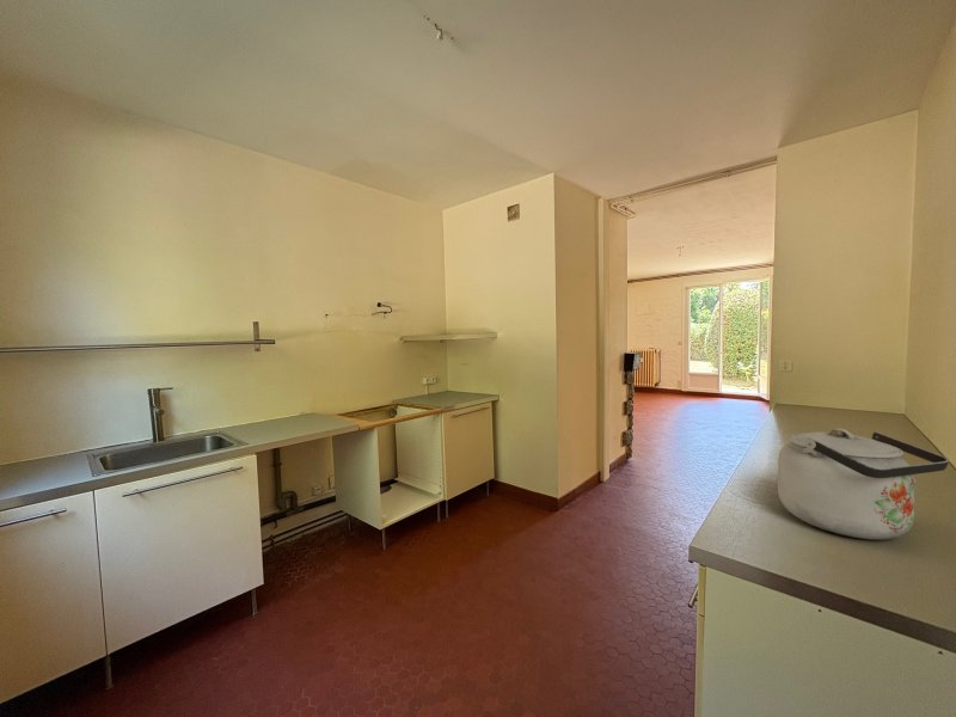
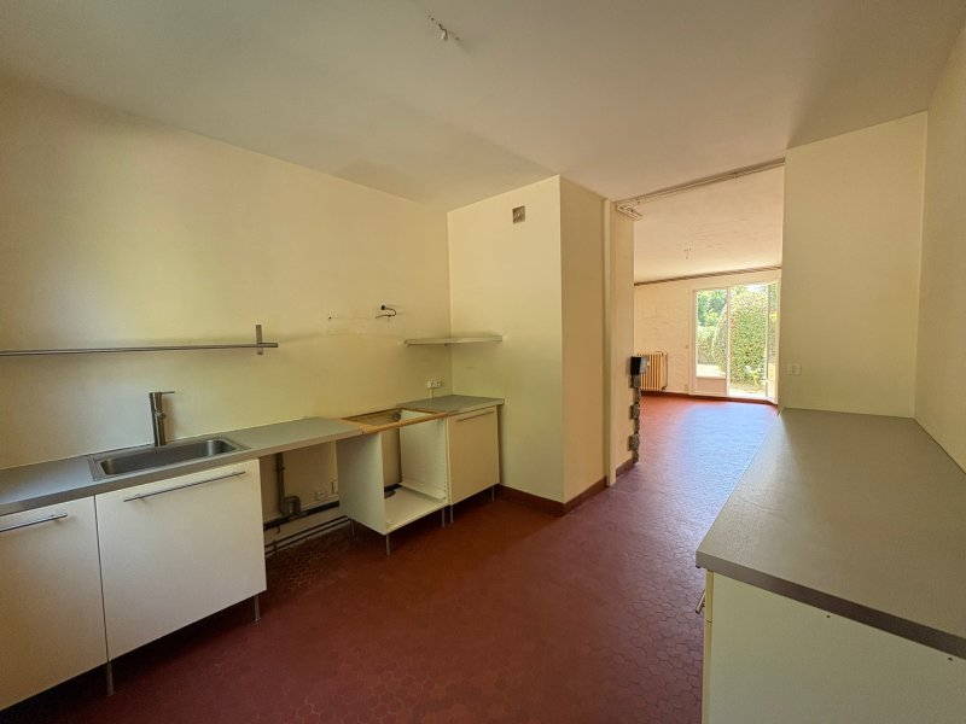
- kettle [777,428,950,540]
